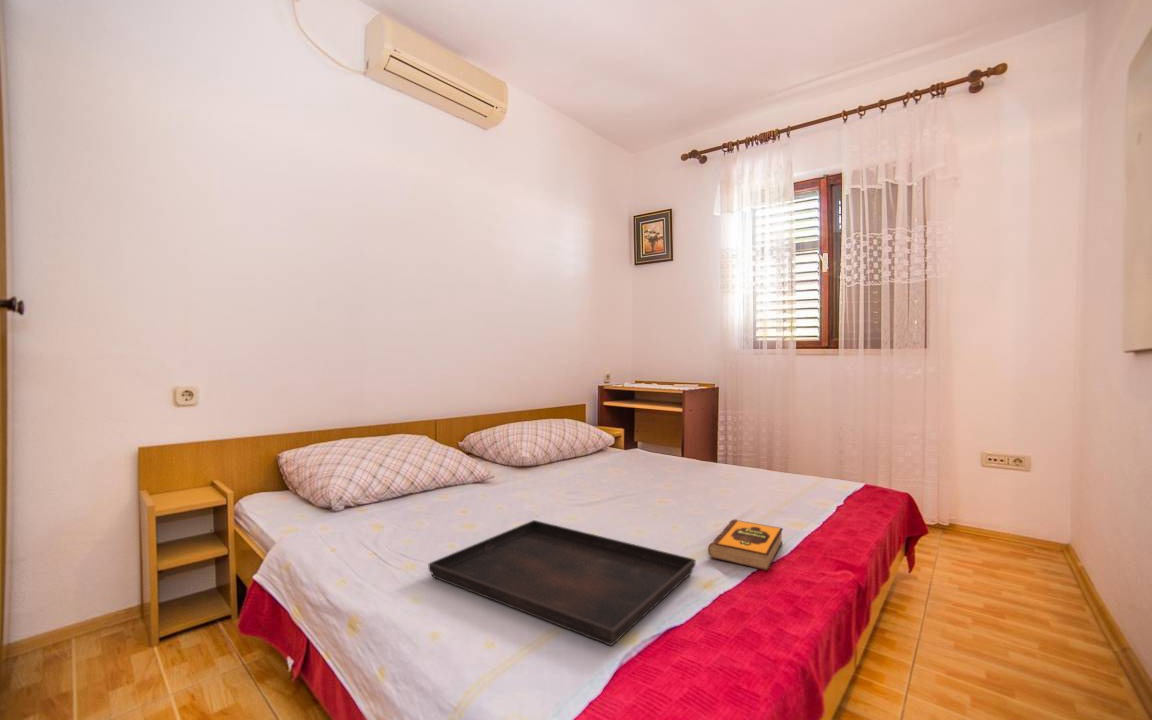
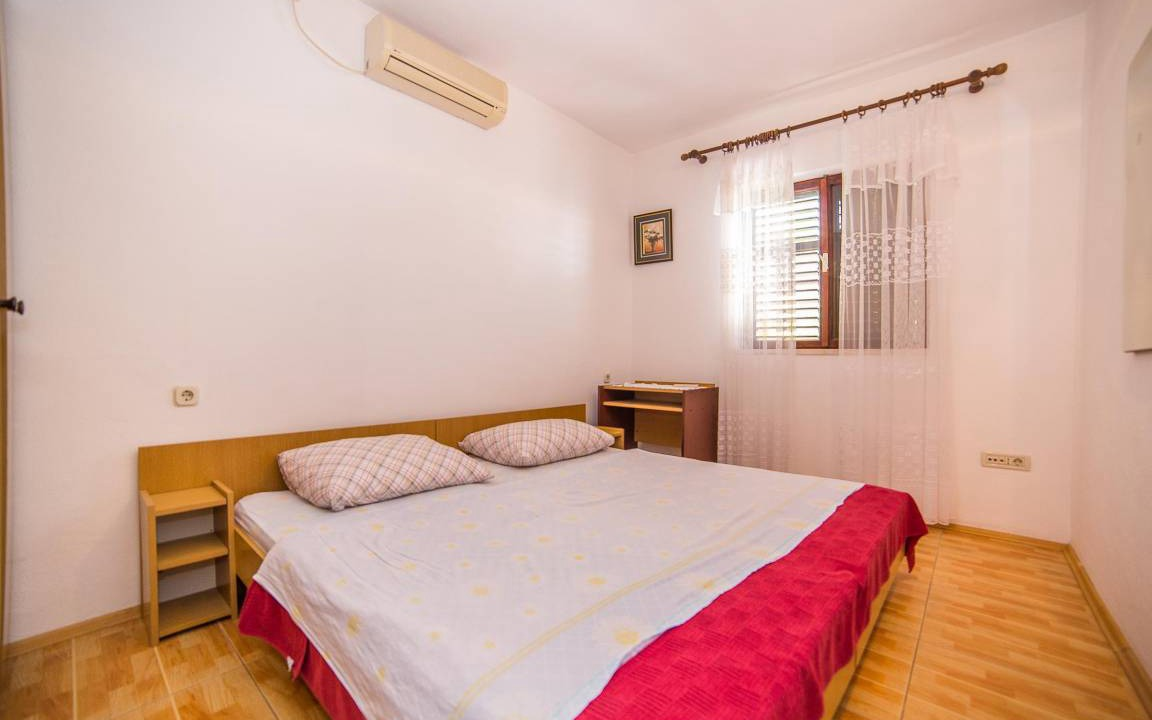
- serving tray [428,519,696,647]
- hardback book [707,518,784,572]
